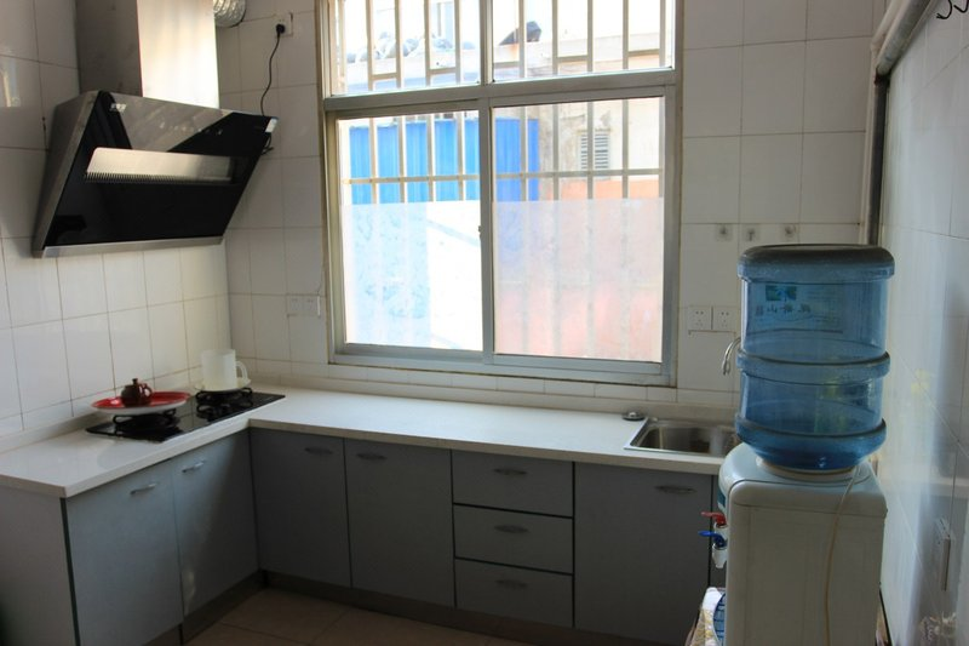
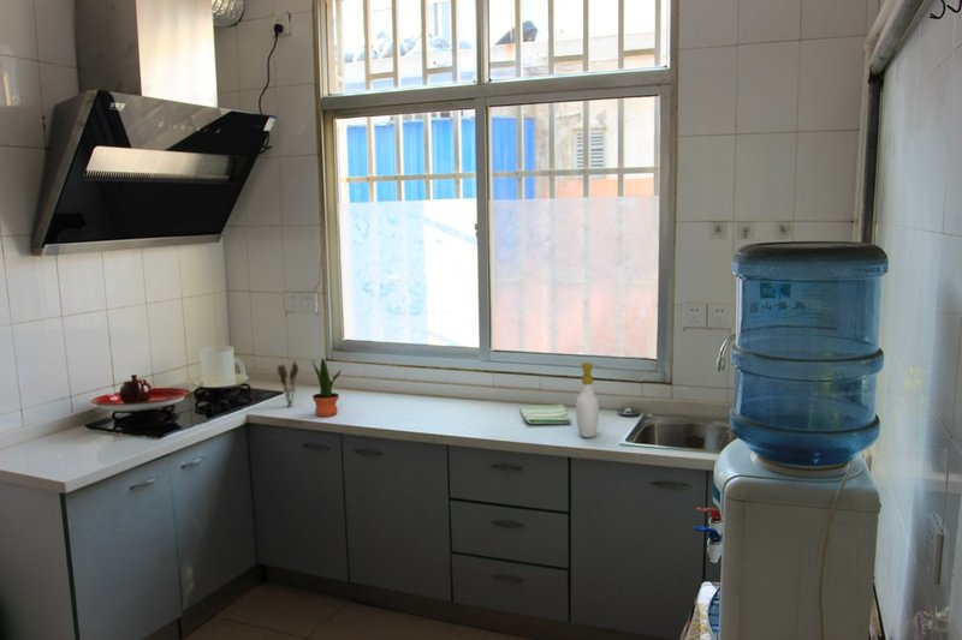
+ utensil holder [277,359,299,408]
+ soap bottle [575,361,602,438]
+ dish towel [519,403,572,425]
+ potted plant [311,357,343,418]
